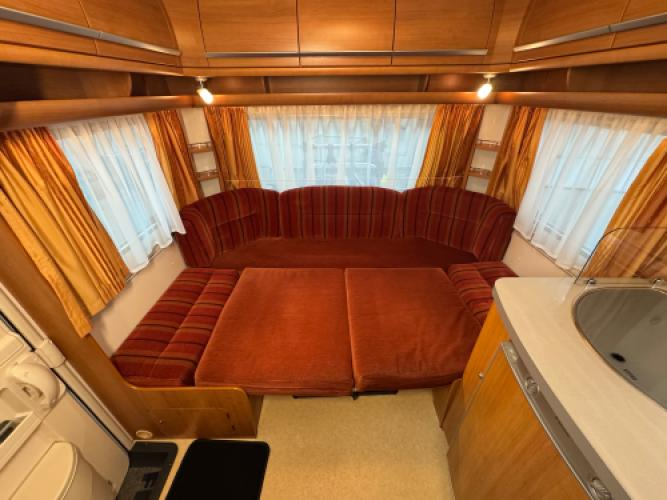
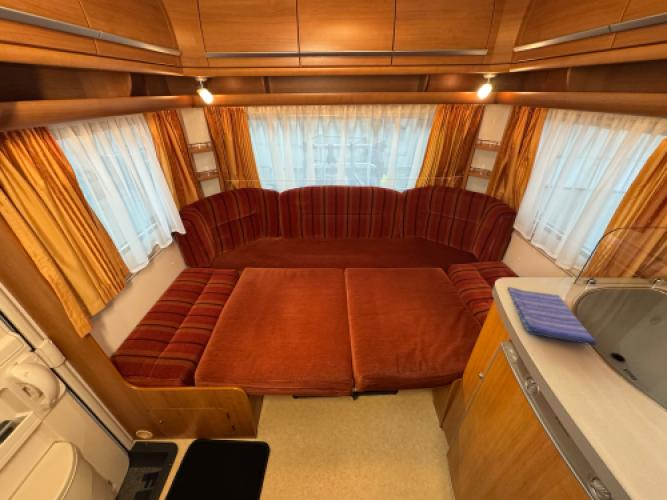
+ dish towel [507,286,598,346]
